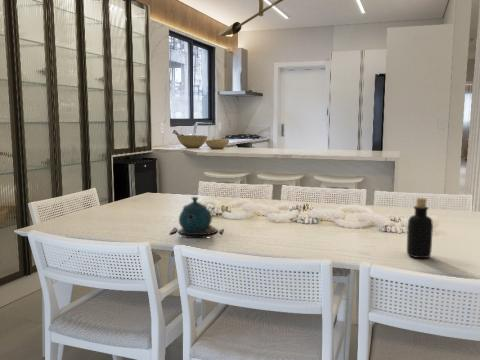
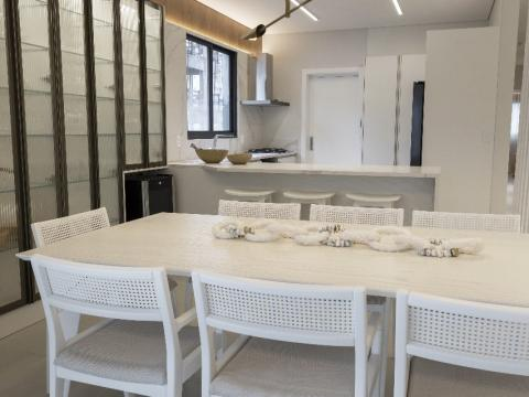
- bottle [406,197,434,259]
- teapot [169,196,225,238]
